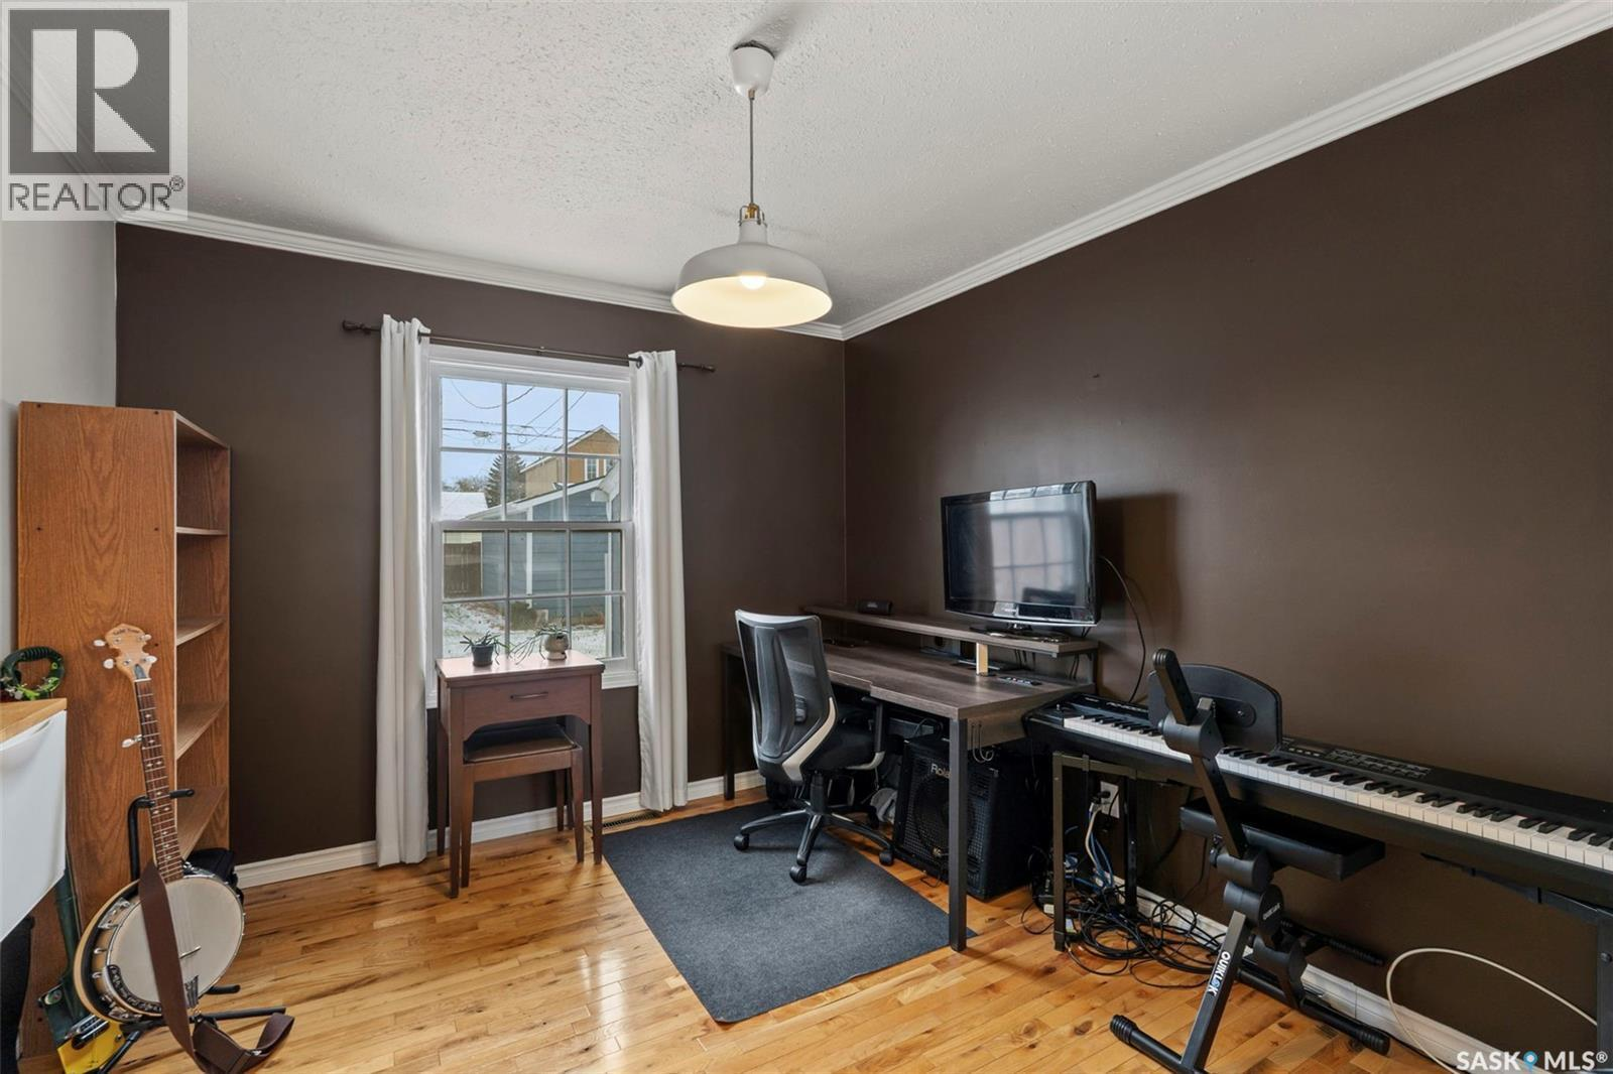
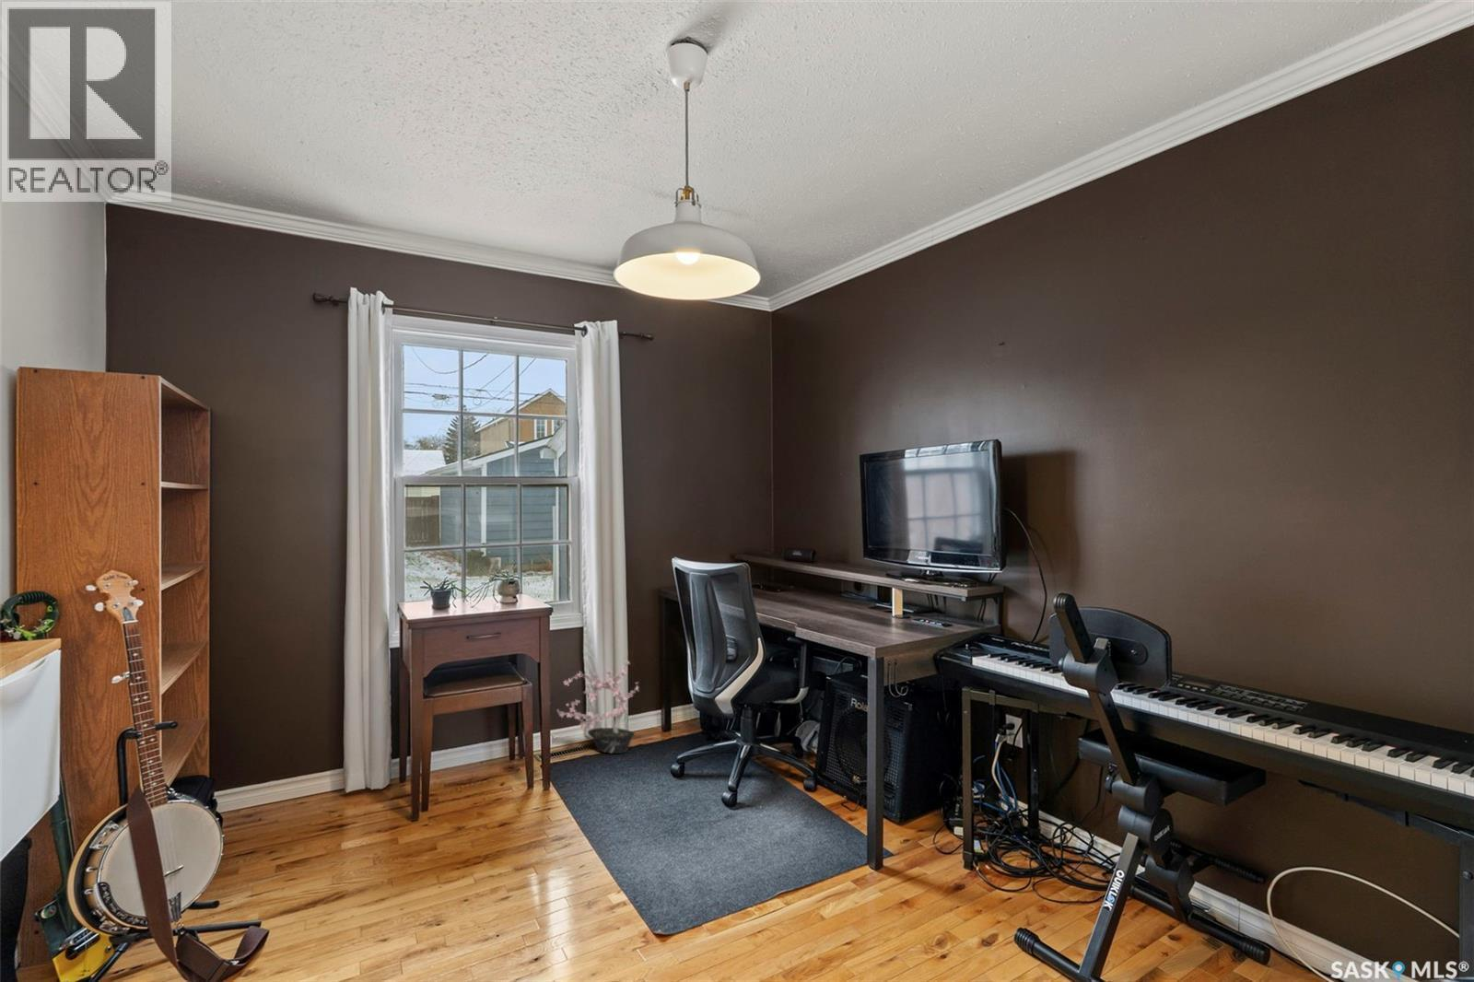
+ potted plant [556,659,640,754]
